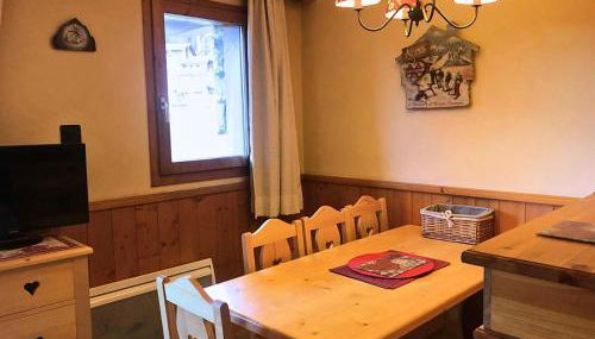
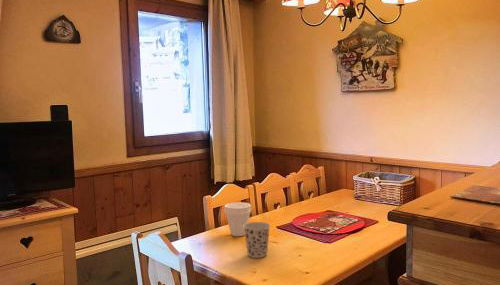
+ cup [243,221,271,259]
+ cup [224,201,252,237]
